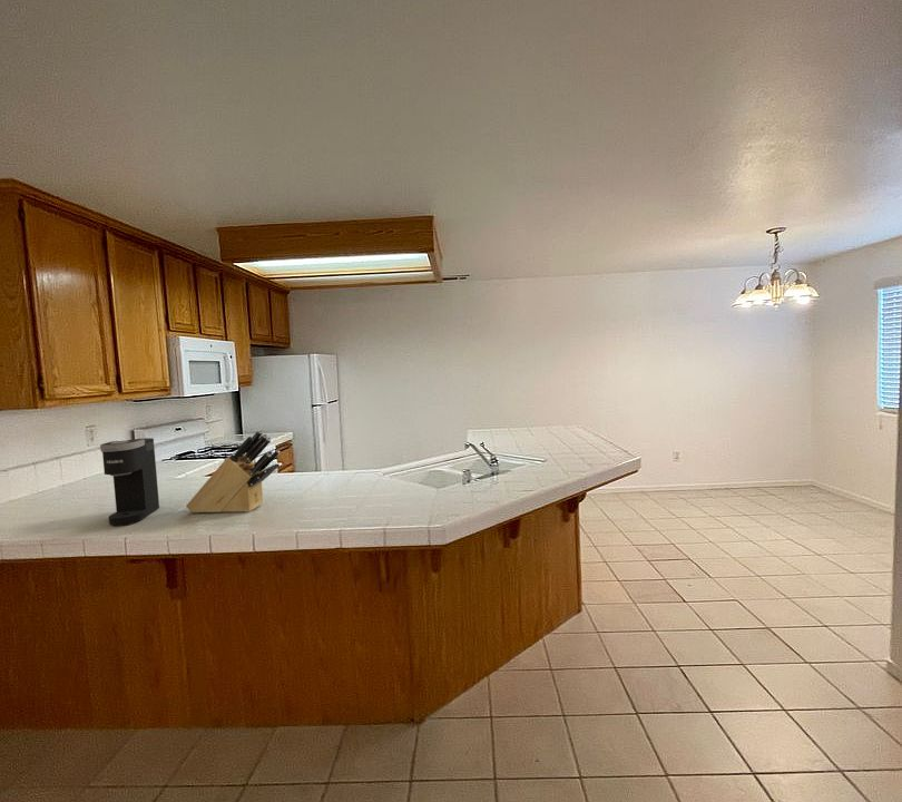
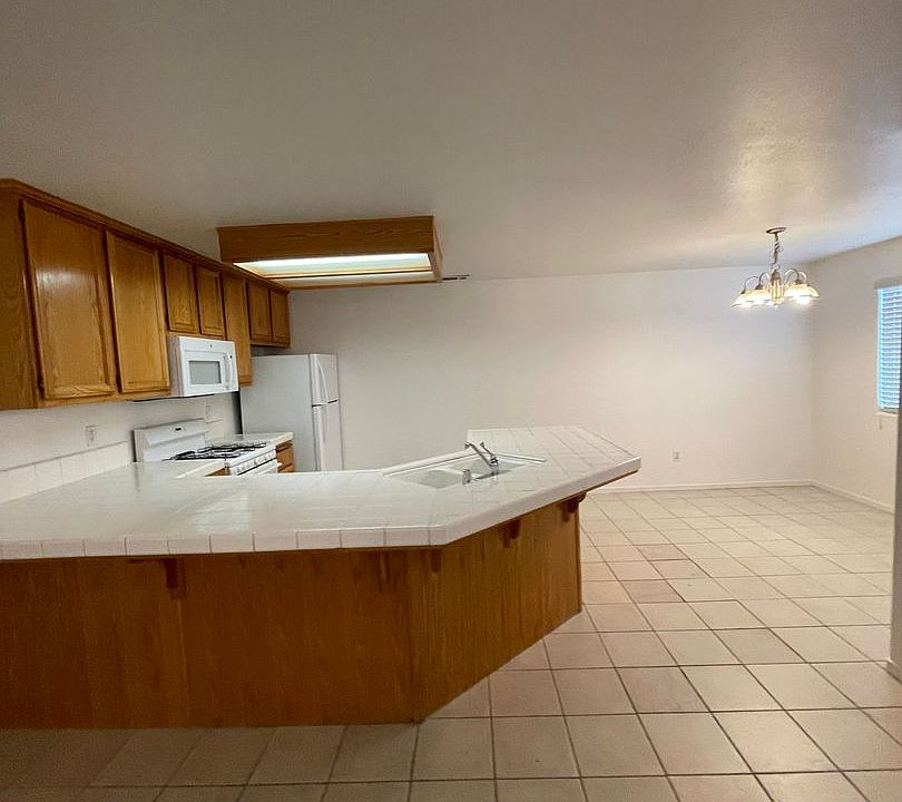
- knife block [185,429,281,514]
- coffee maker [99,437,160,527]
